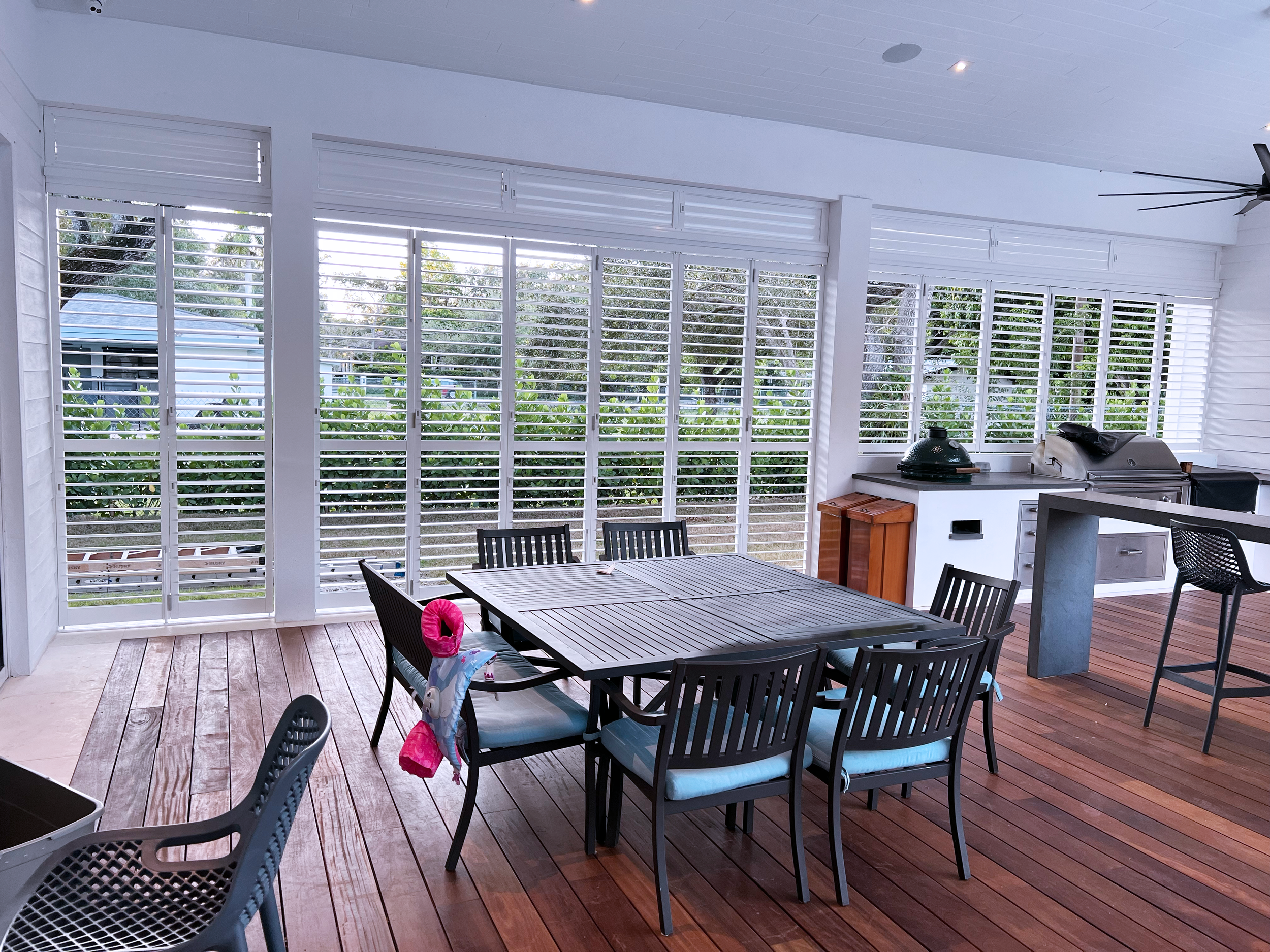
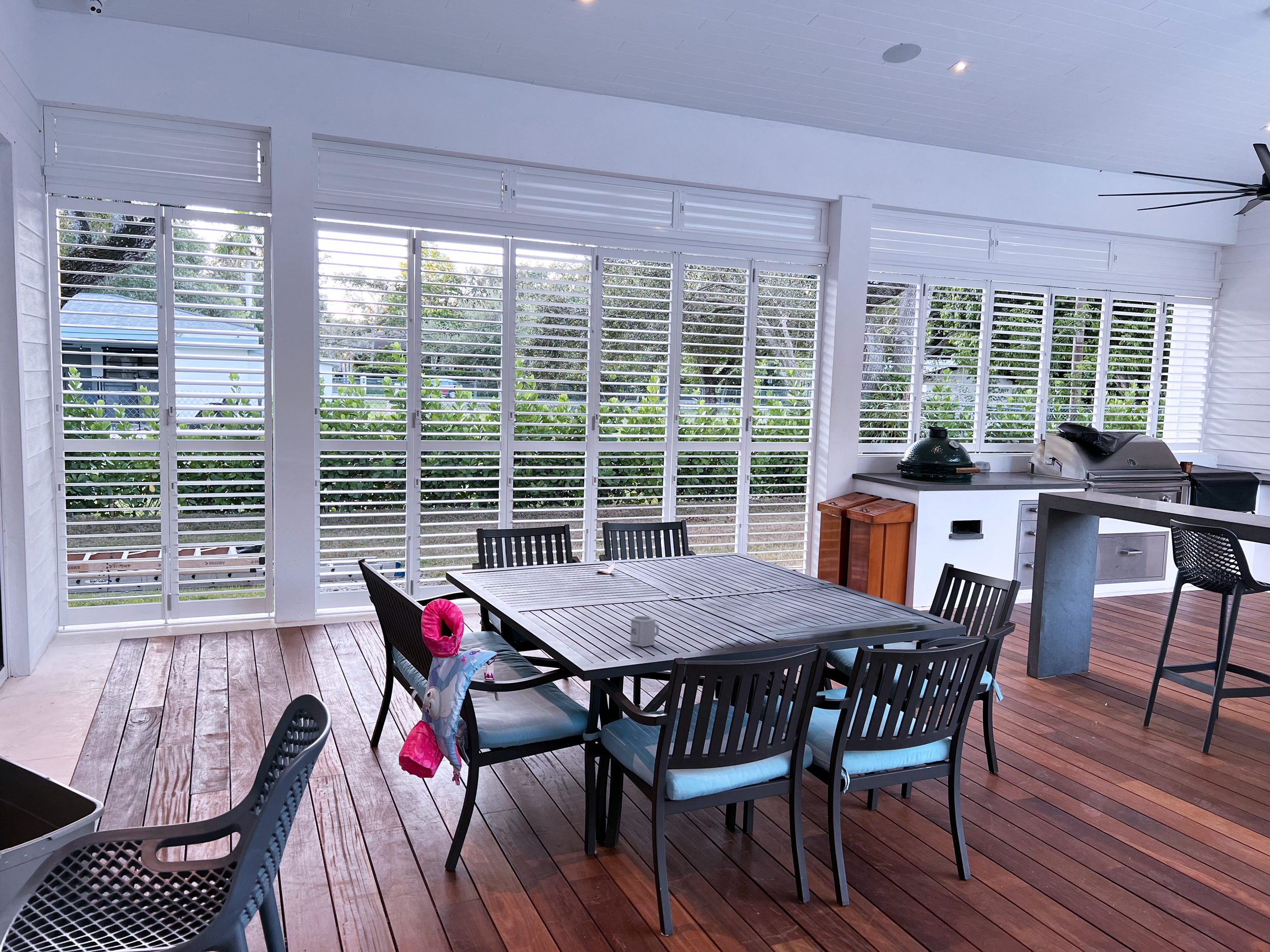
+ cup [630,615,660,647]
